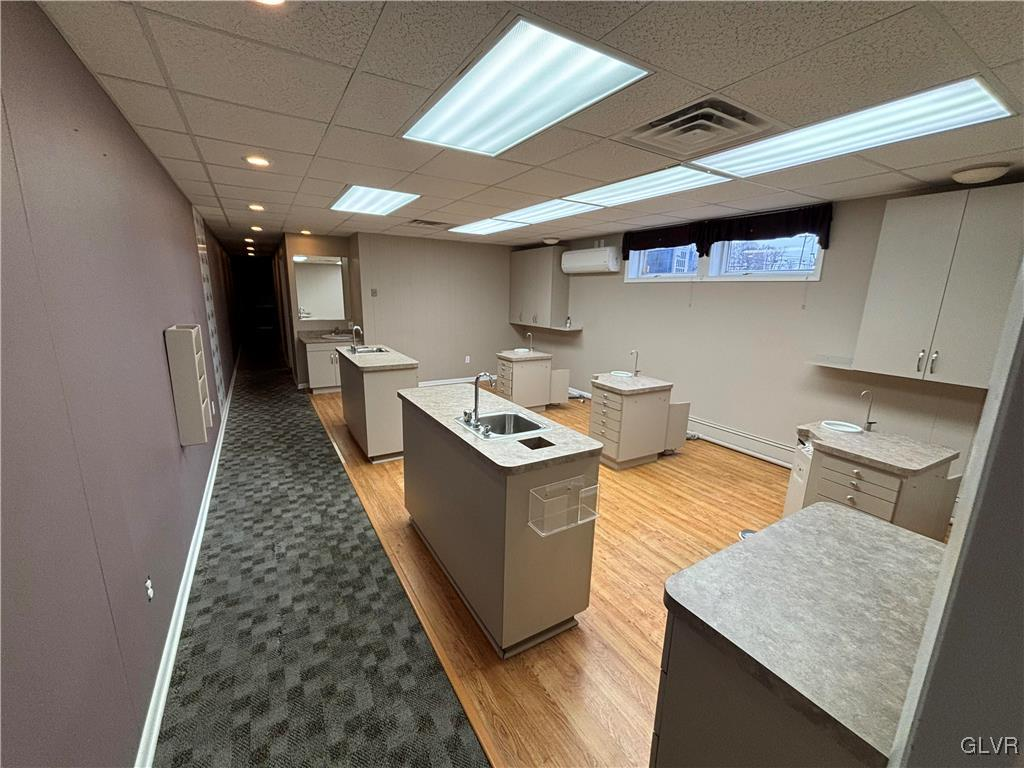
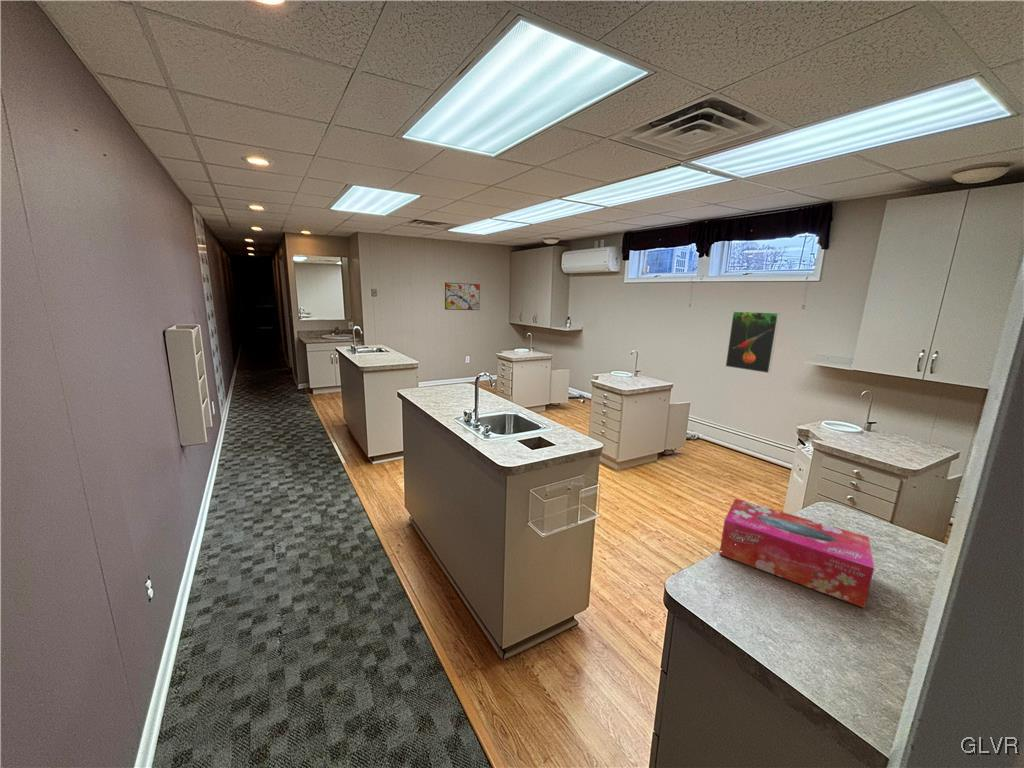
+ tissue box [718,498,875,609]
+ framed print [725,310,781,374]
+ wall art [444,281,481,311]
